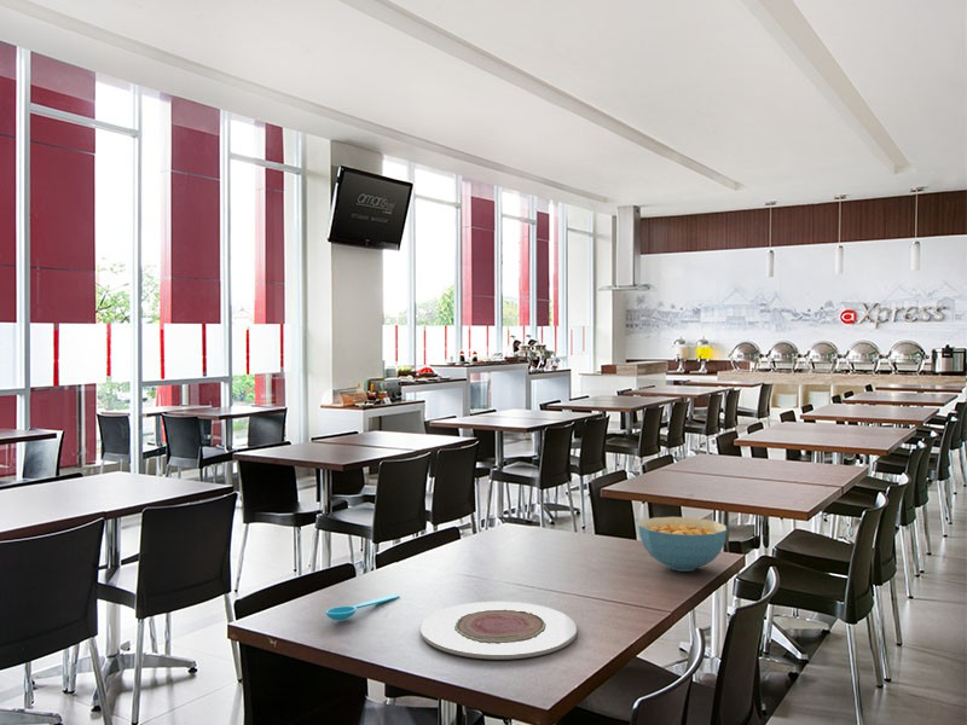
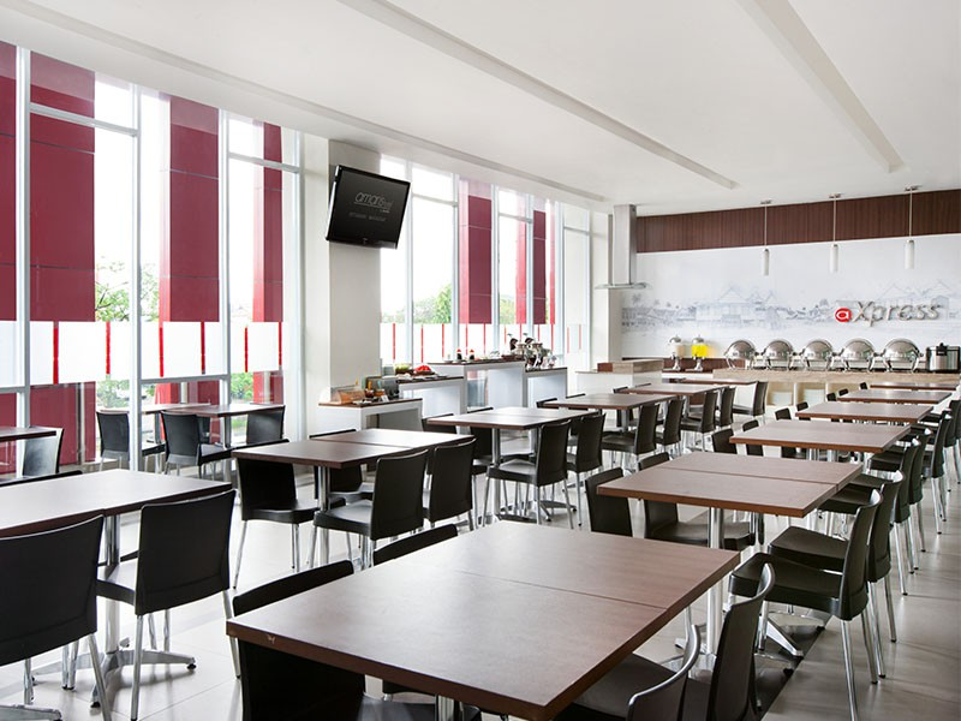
- spoon [325,593,401,621]
- plate [419,601,578,661]
- cereal bowl [637,516,728,573]
